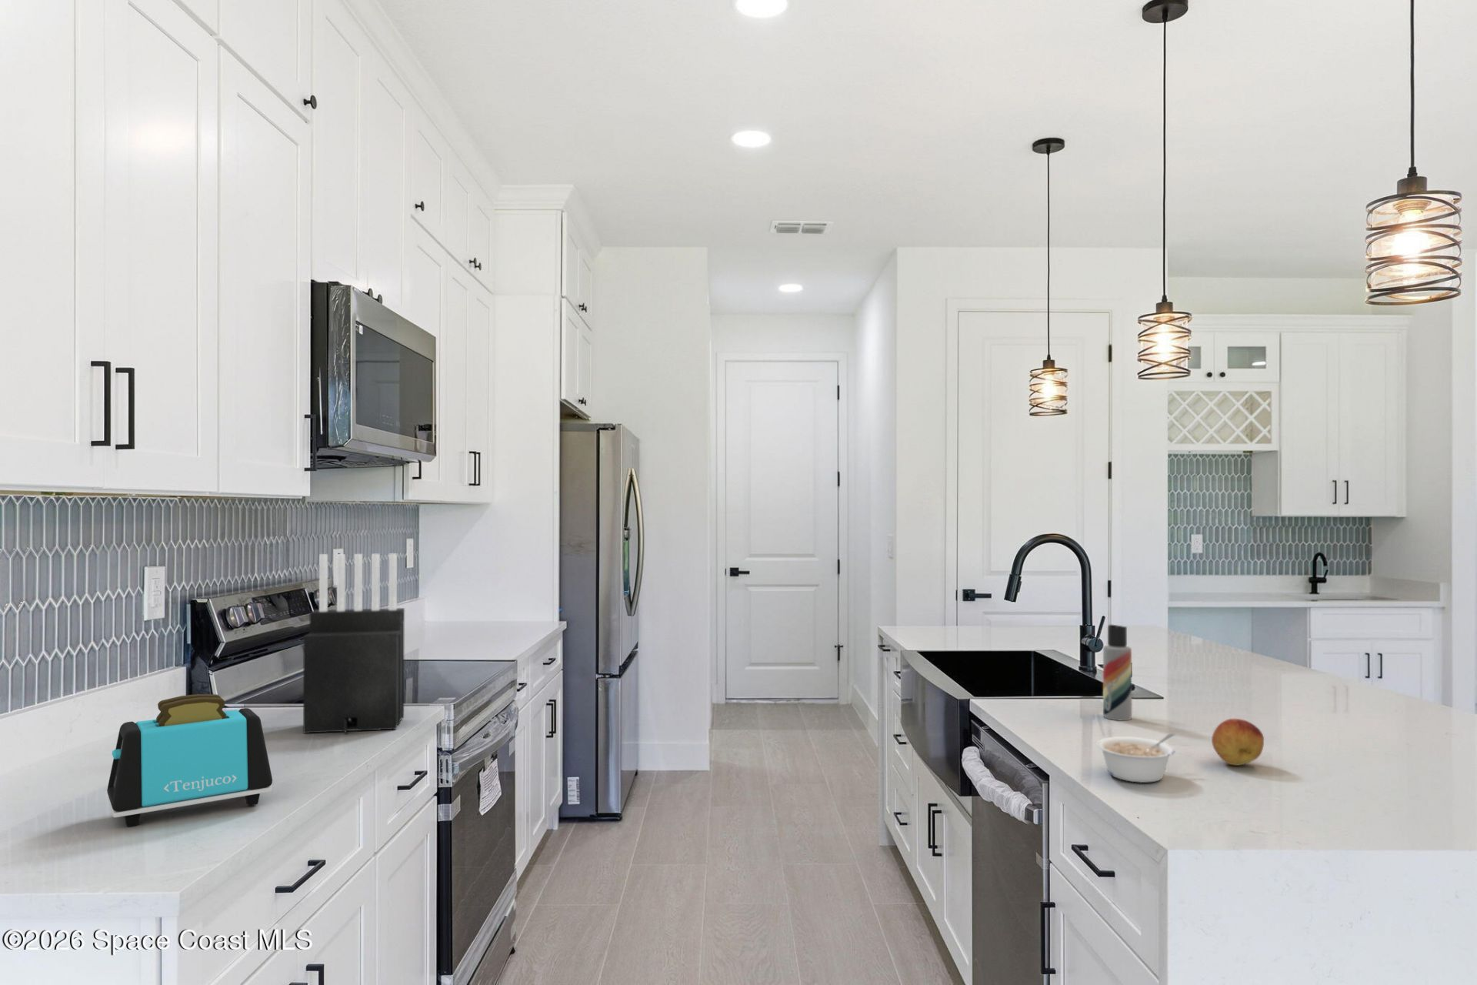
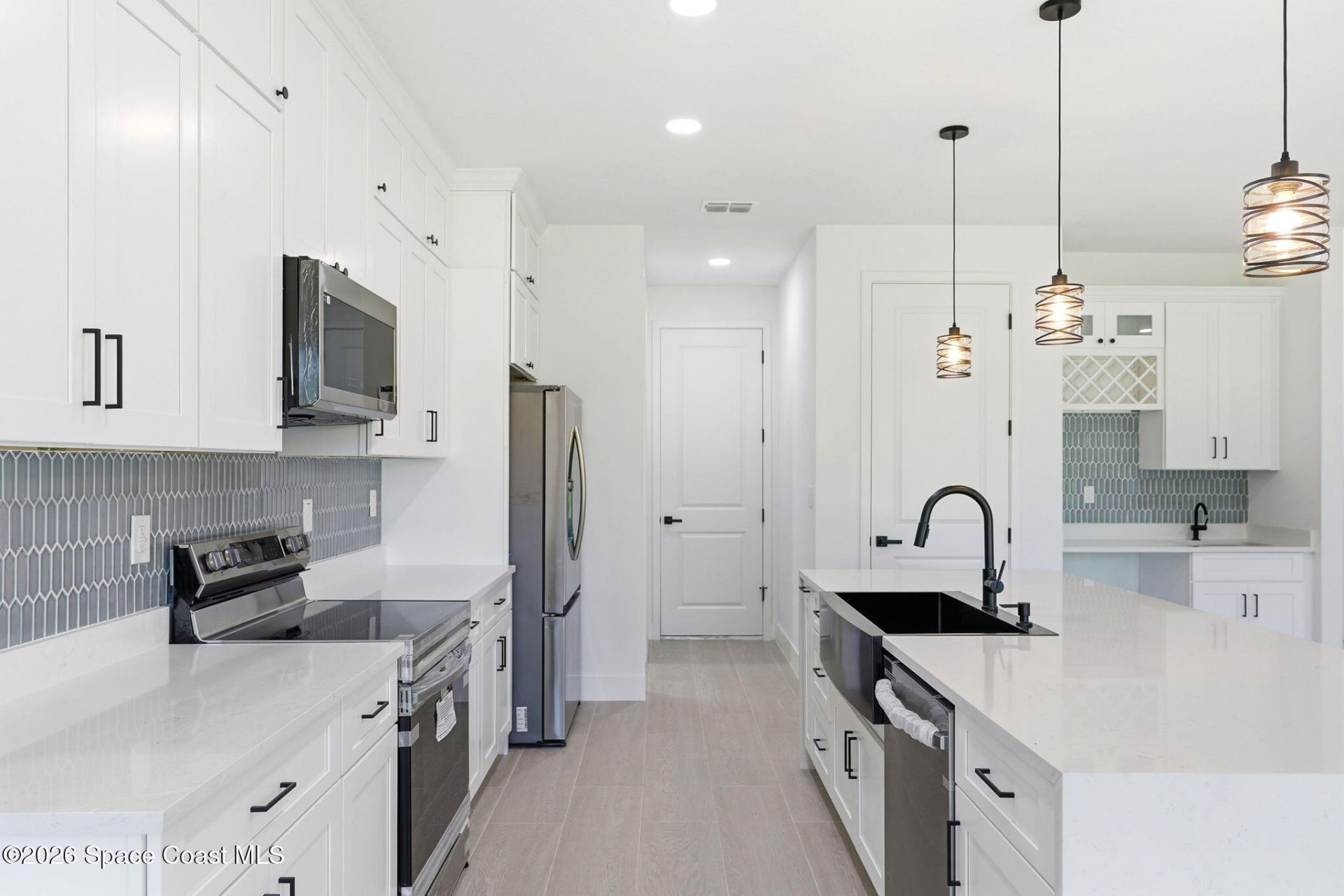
- knife block [302,553,406,734]
- fruit [1211,718,1265,766]
- toaster [107,694,273,827]
- legume [1096,732,1176,784]
- lotion bottle [1102,624,1132,721]
